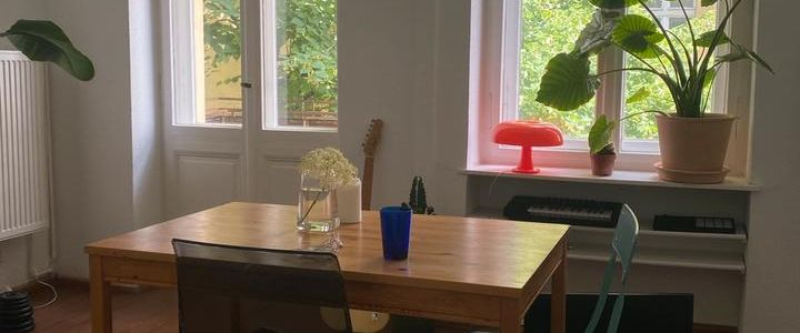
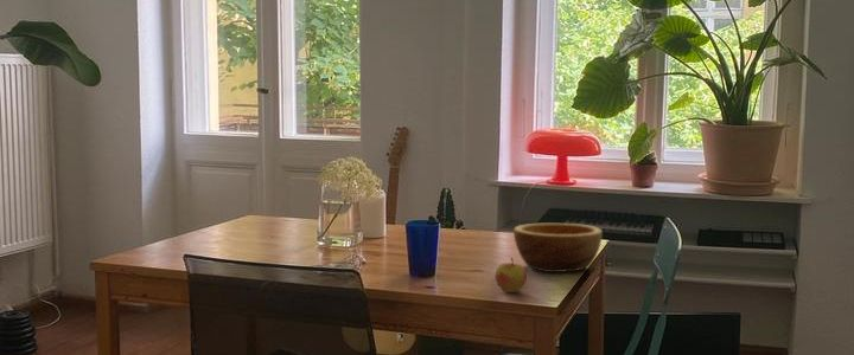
+ apple [493,257,528,293]
+ bowl [512,222,604,273]
